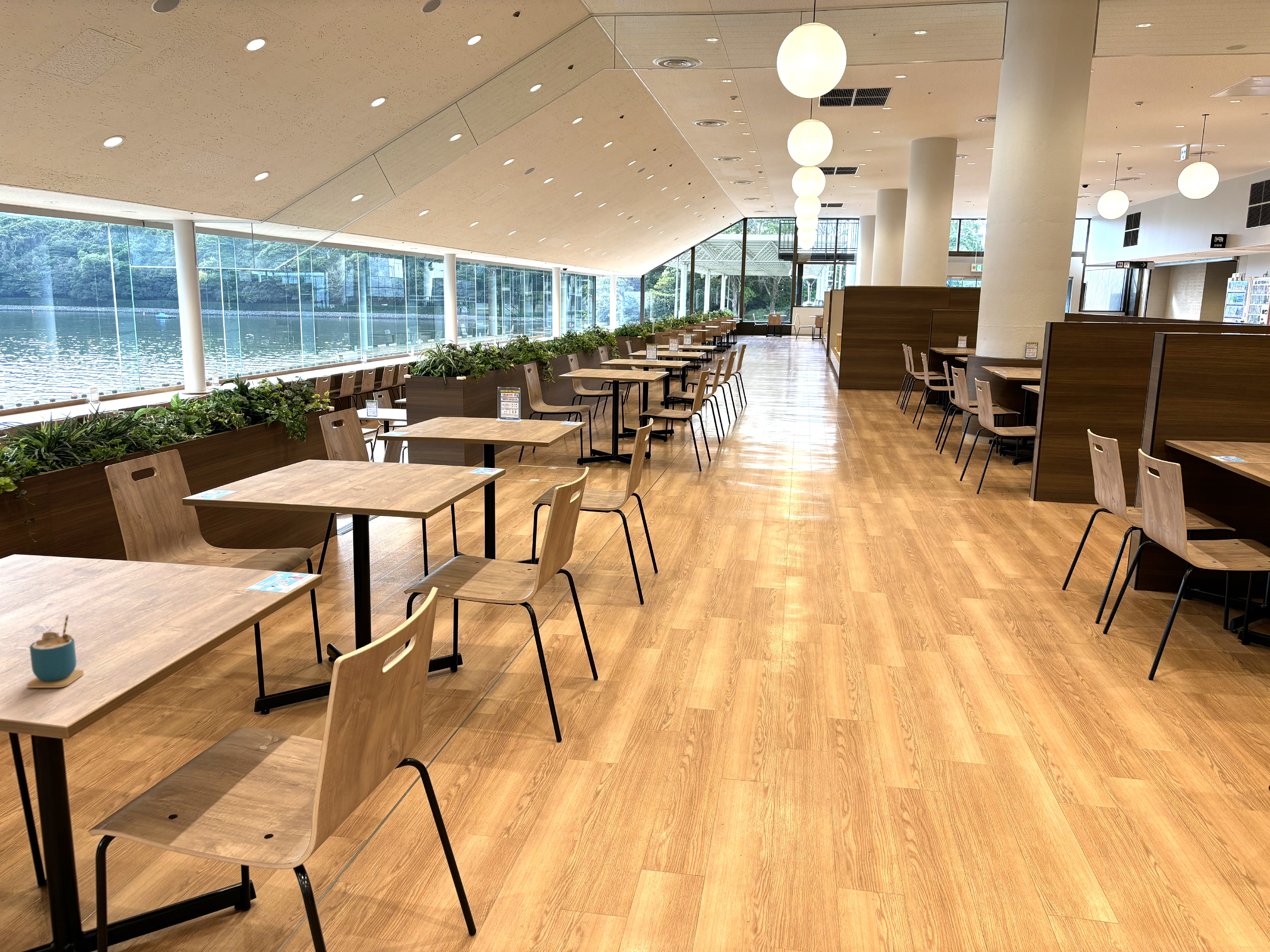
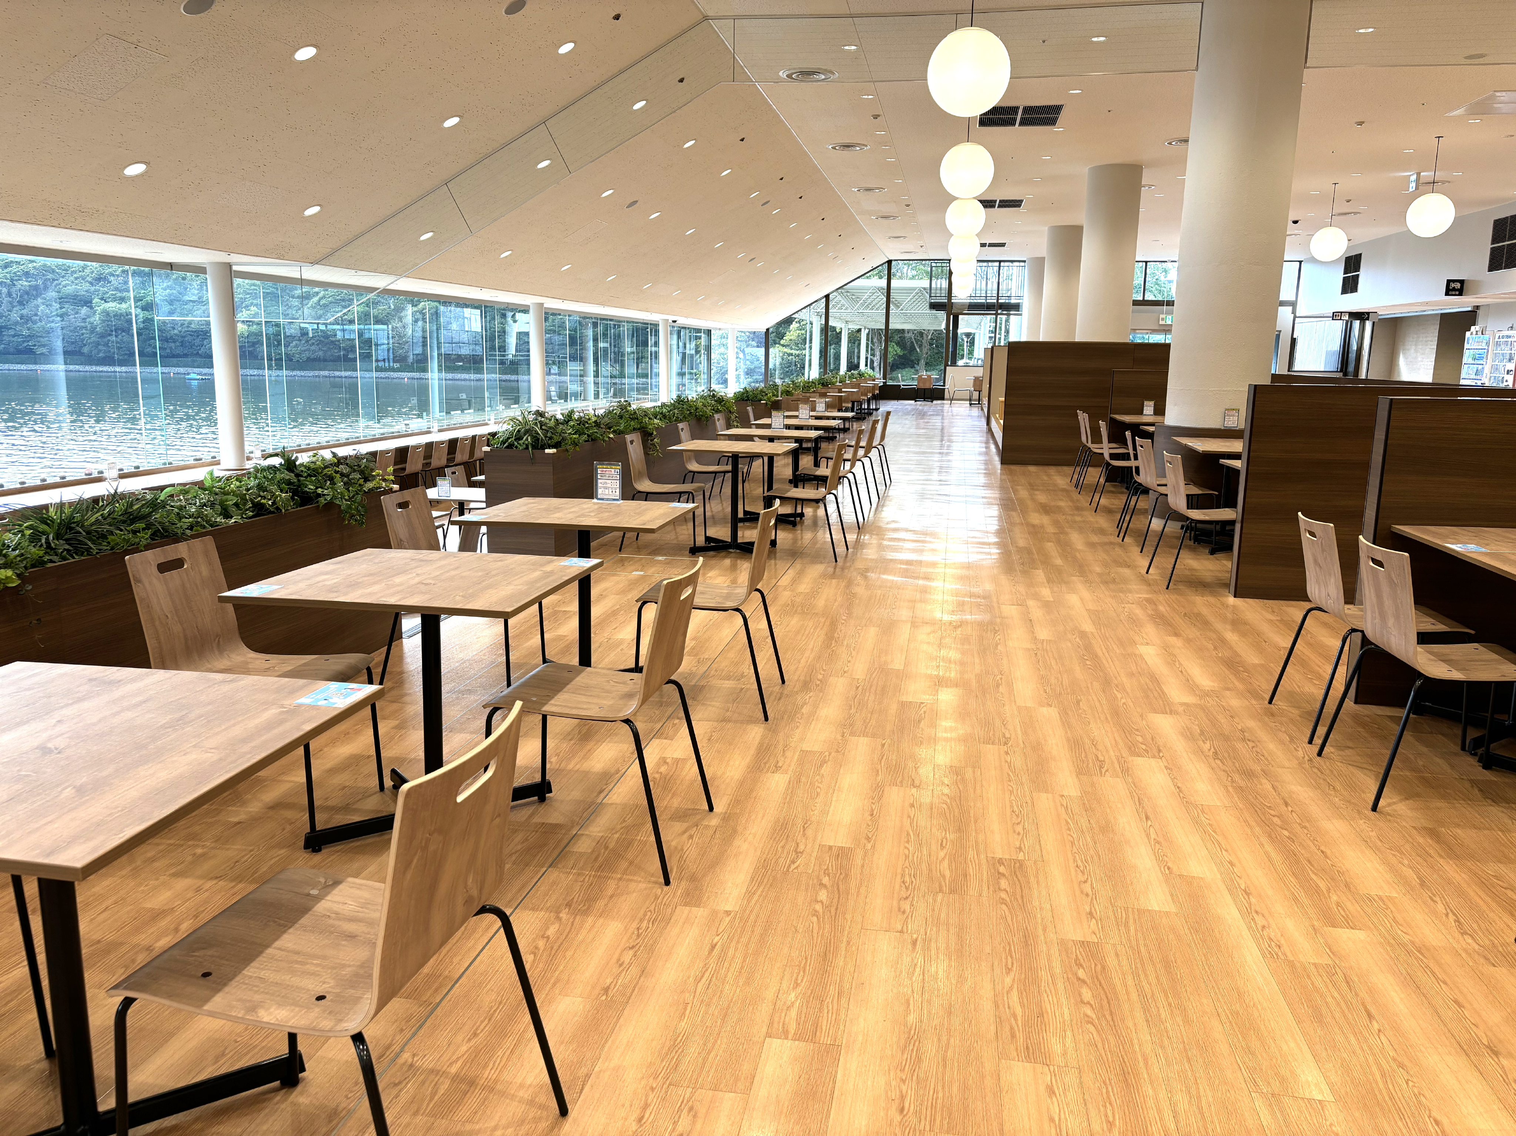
- cup [27,615,84,688]
